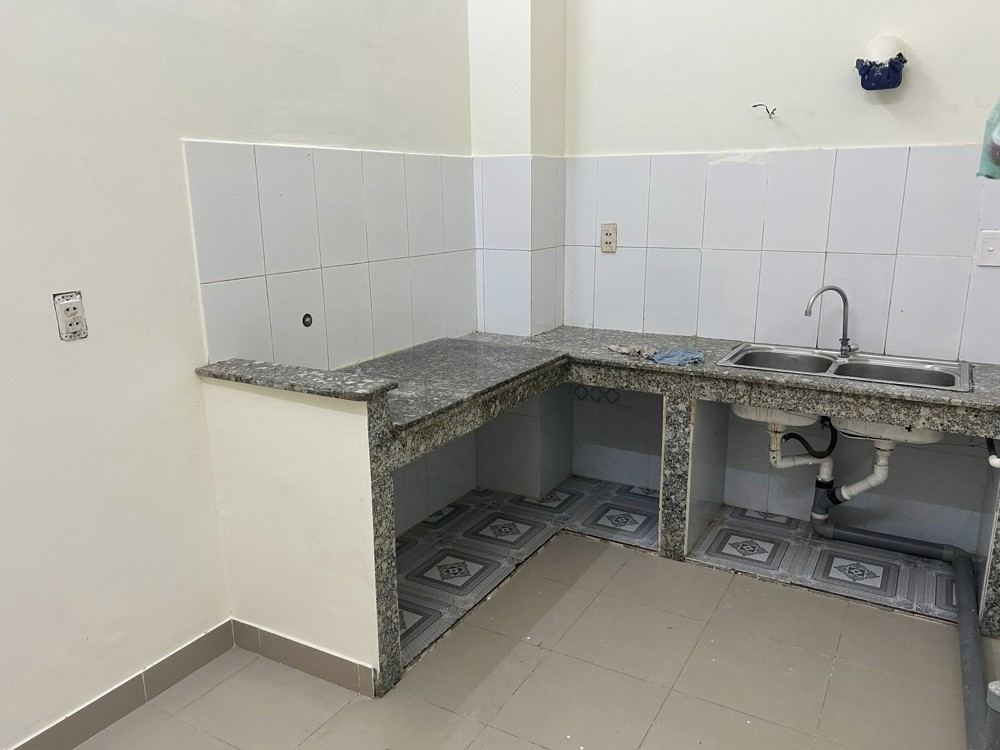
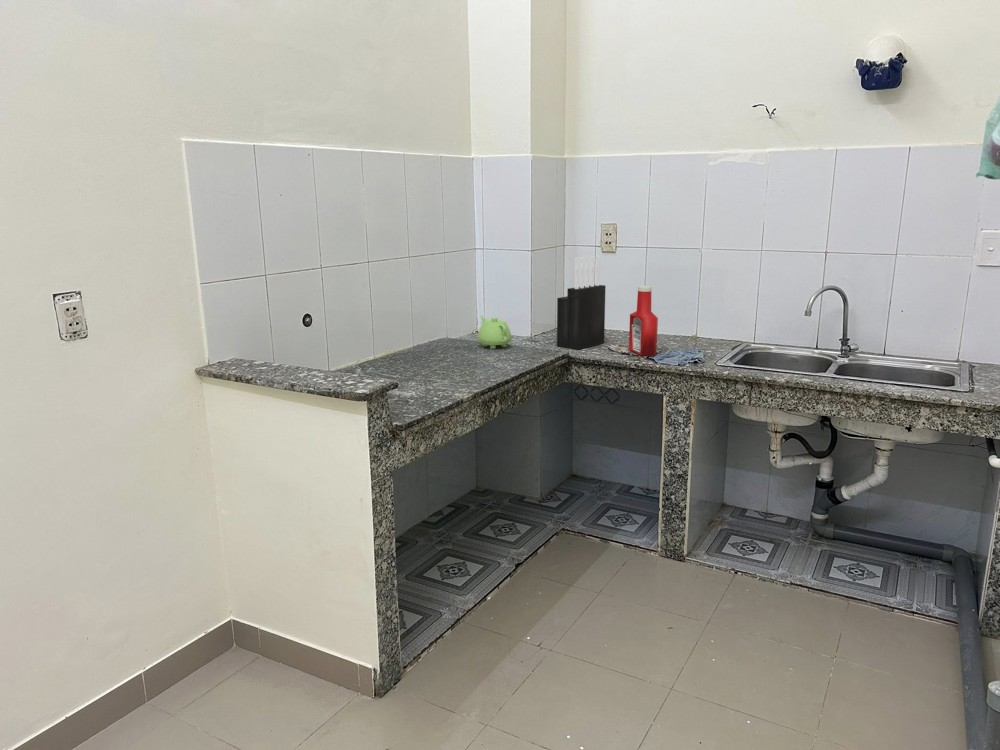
+ teapot [477,315,512,350]
+ knife block [556,255,607,350]
+ soap bottle [628,285,659,357]
